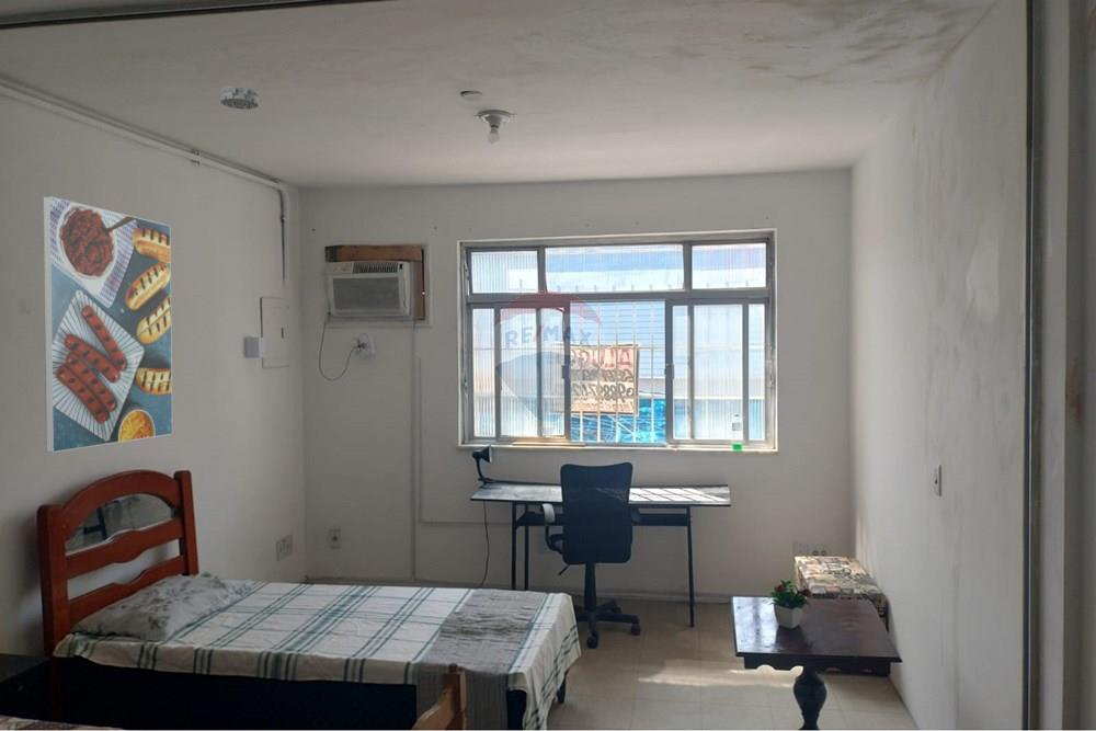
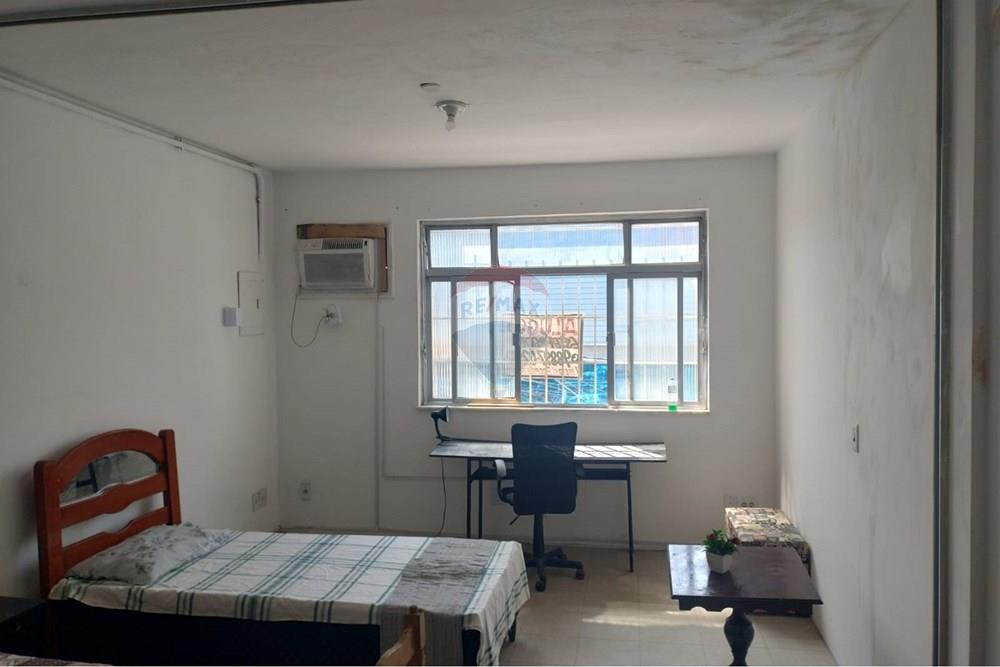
- smoke detector [219,85,260,111]
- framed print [42,195,174,454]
